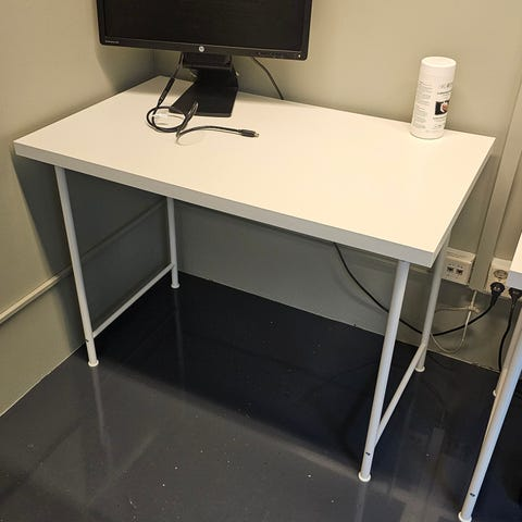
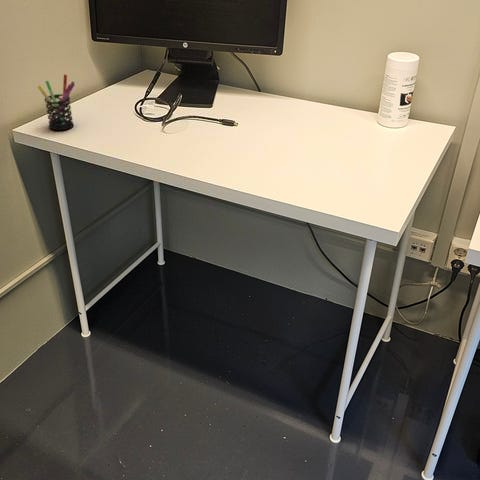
+ pen holder [36,73,76,131]
